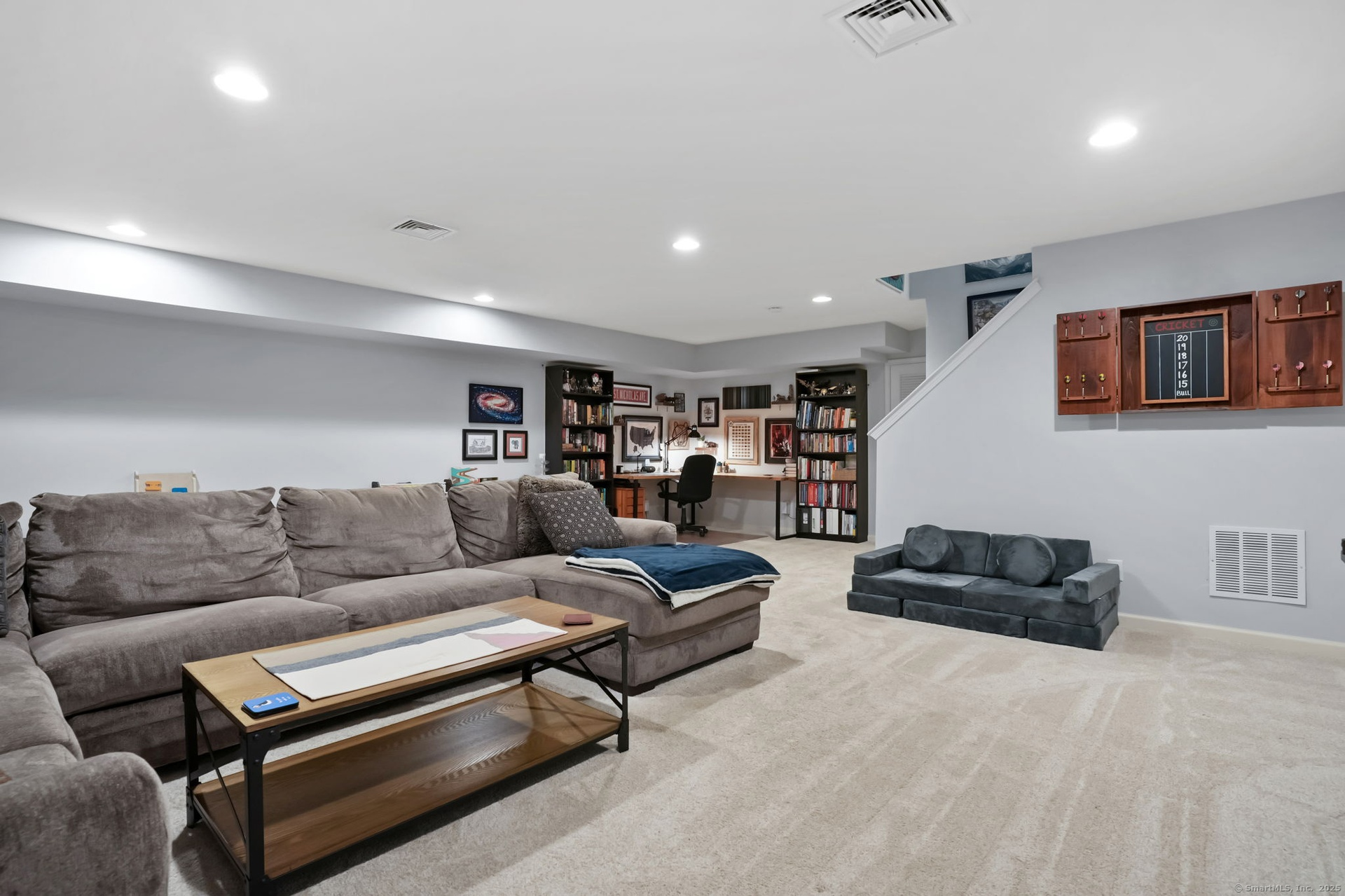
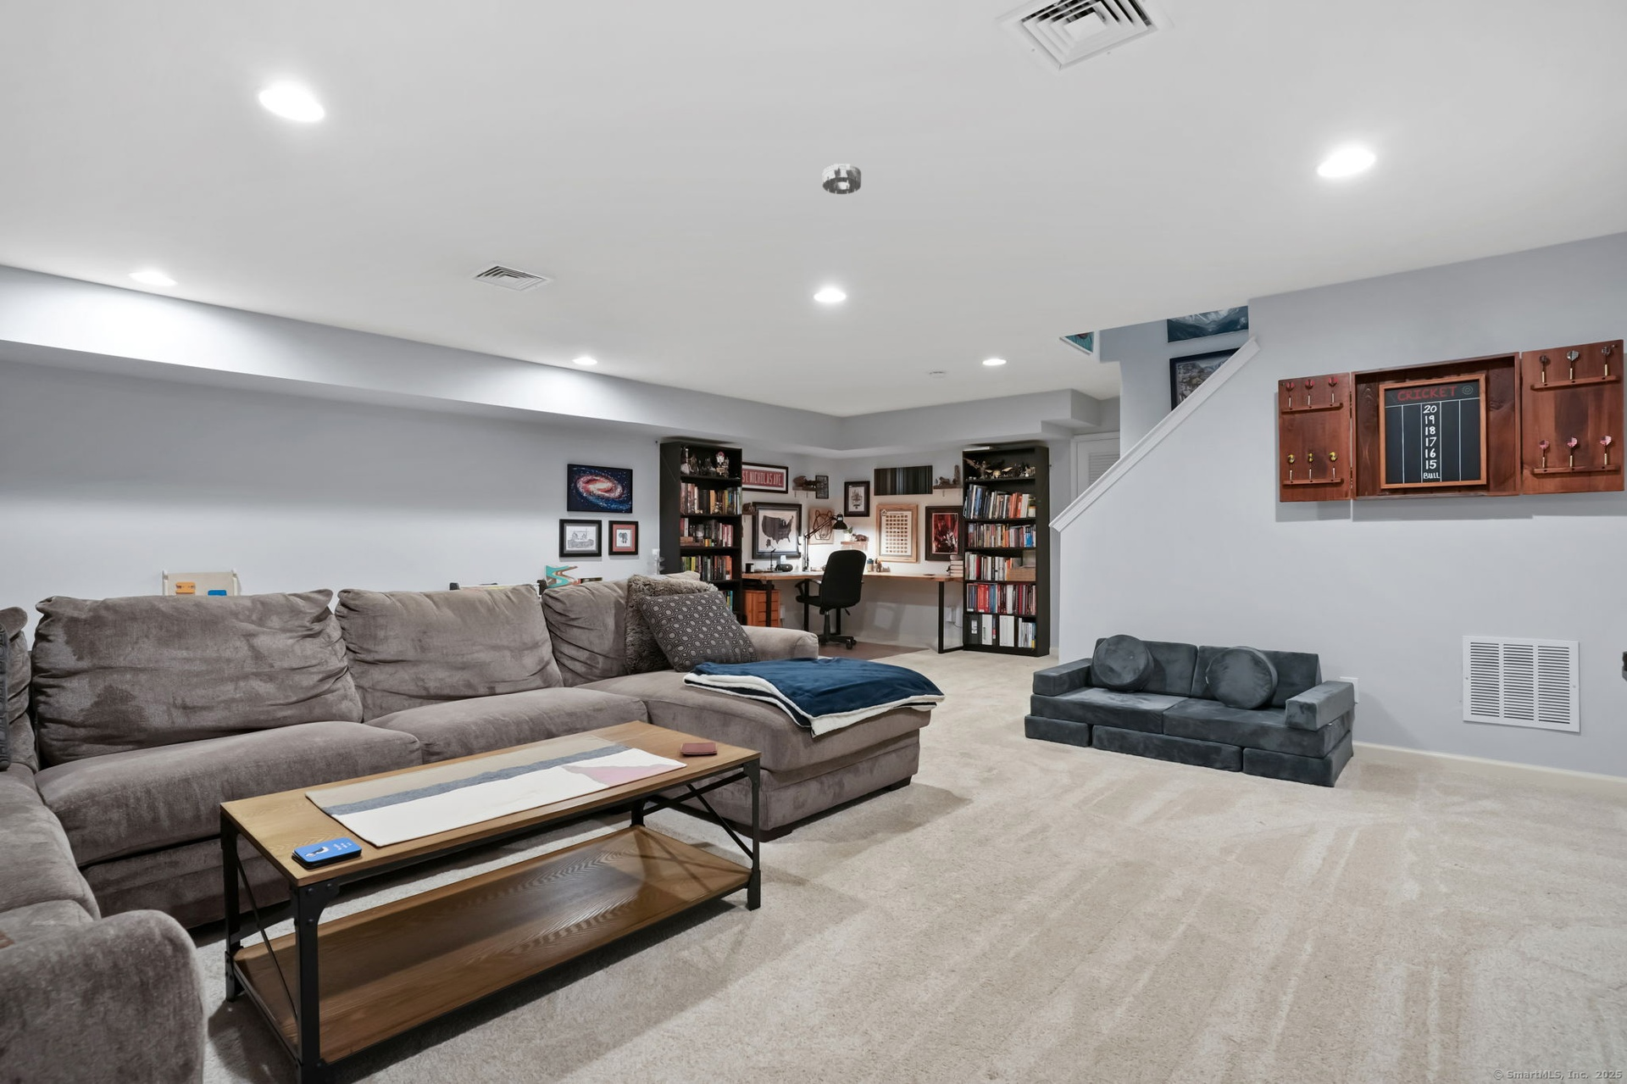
+ smoke detector [823,163,861,195]
